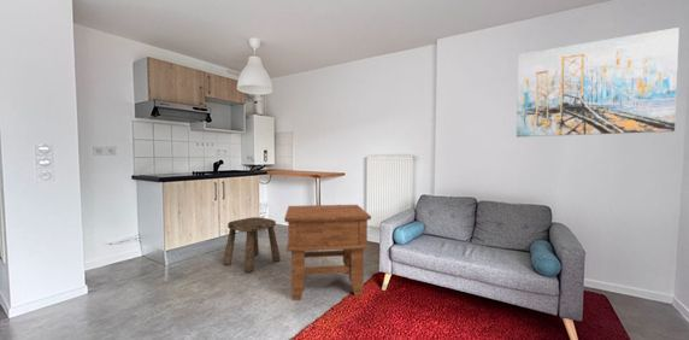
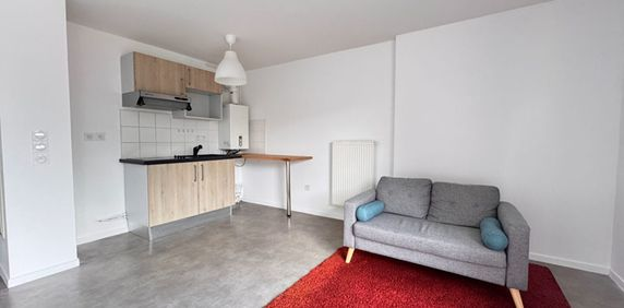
- stool [222,216,282,272]
- side table [283,204,372,301]
- wall art [516,27,681,139]
